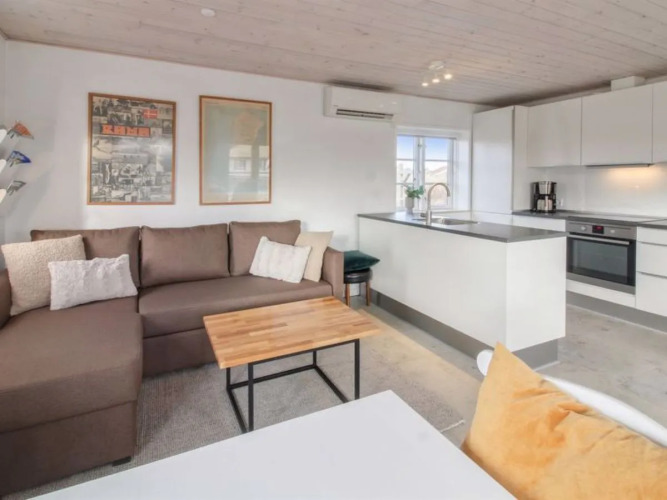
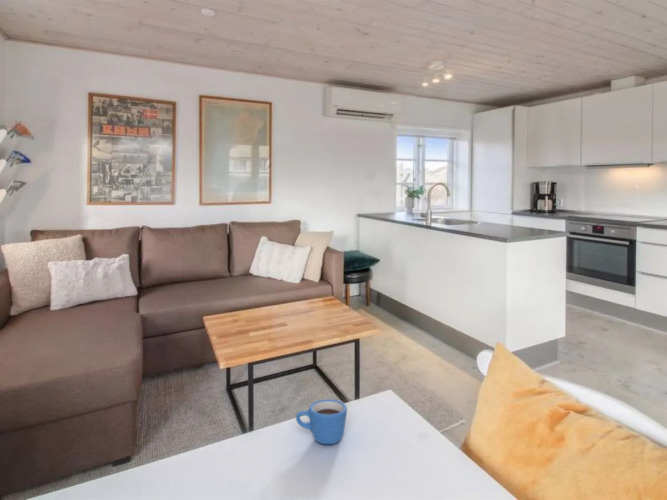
+ mug [295,398,348,445]
